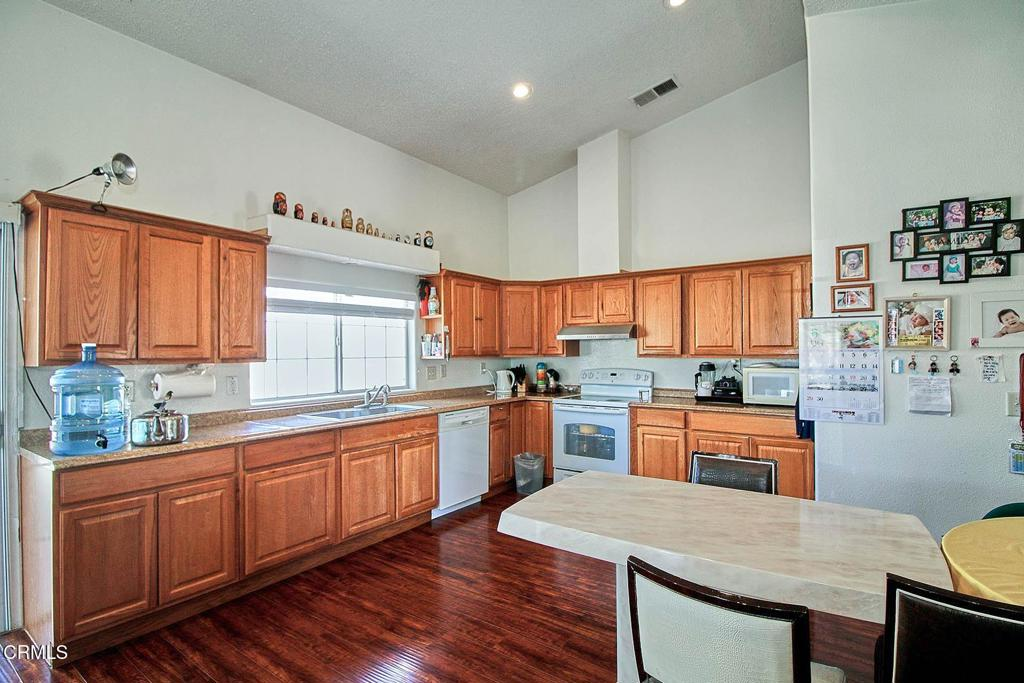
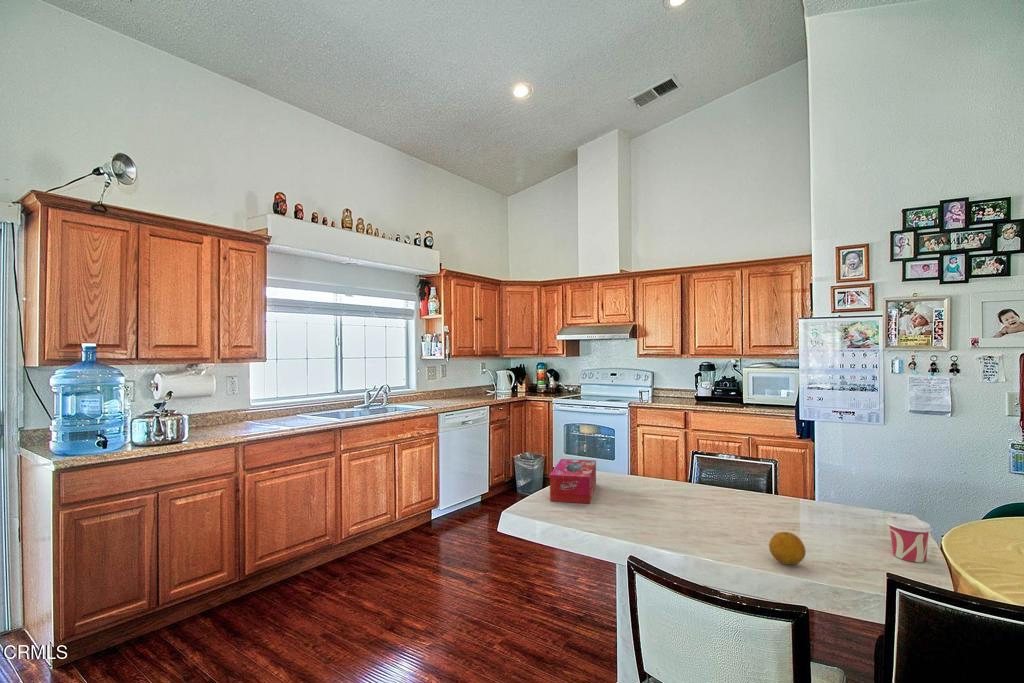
+ fruit [768,531,807,566]
+ cup [885,516,933,563]
+ tissue box [549,458,597,505]
